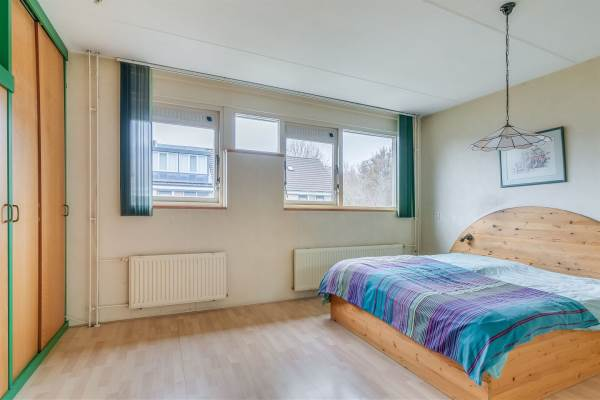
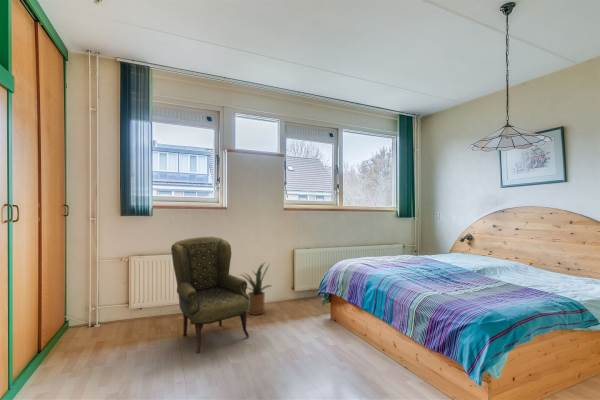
+ house plant [236,261,272,316]
+ armchair [170,236,250,354]
